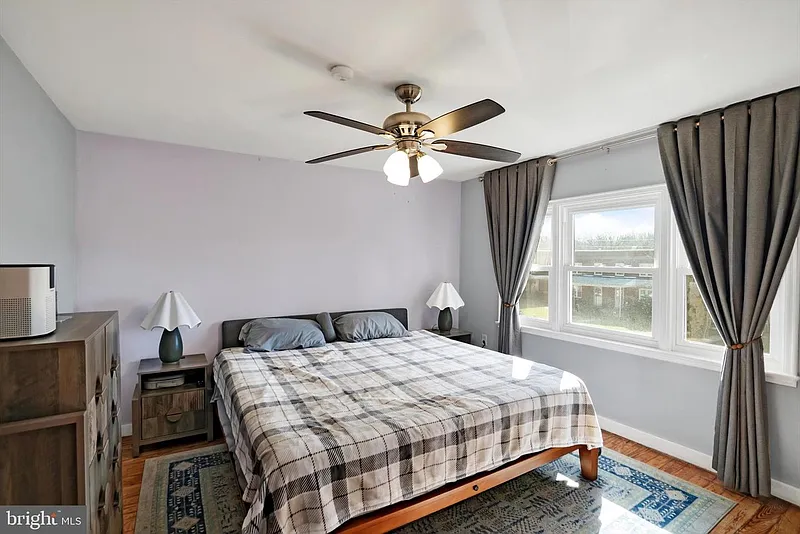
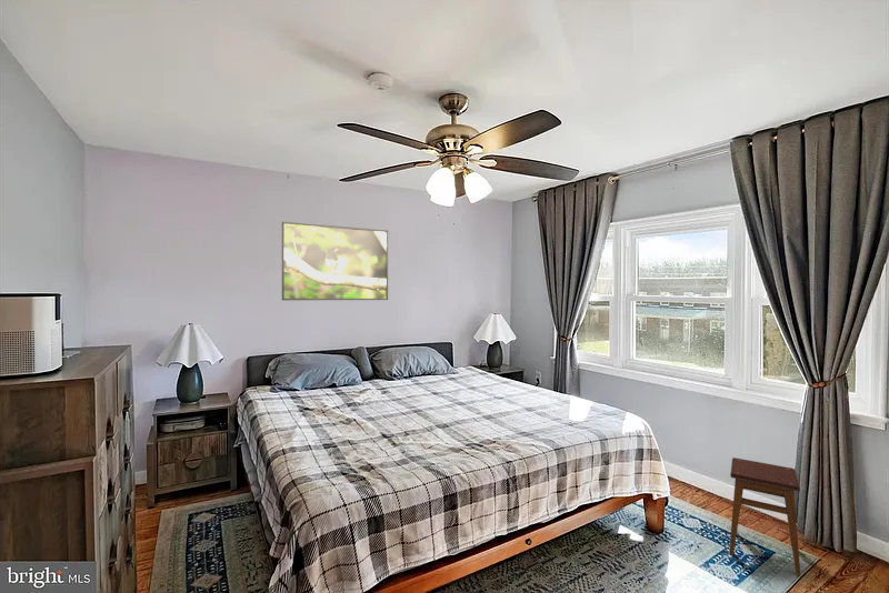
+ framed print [281,221,389,301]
+ stool [728,456,801,575]
